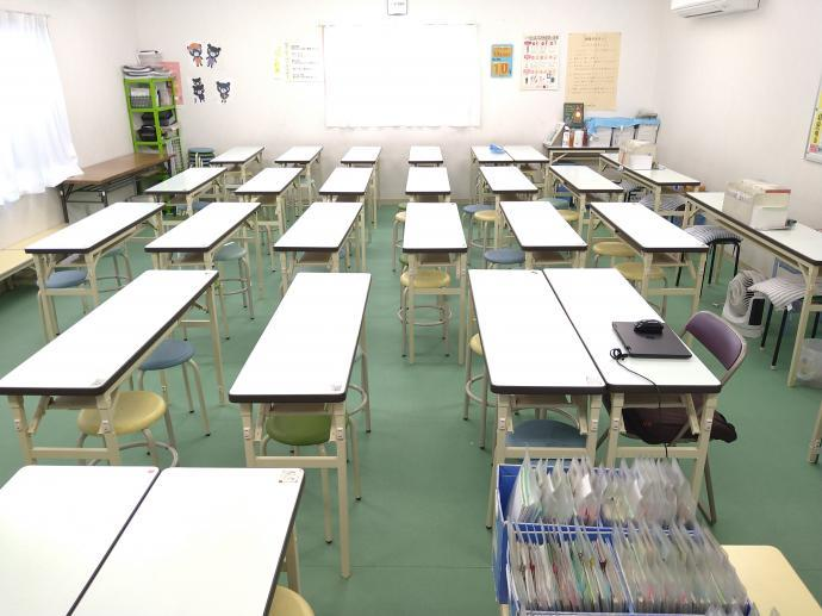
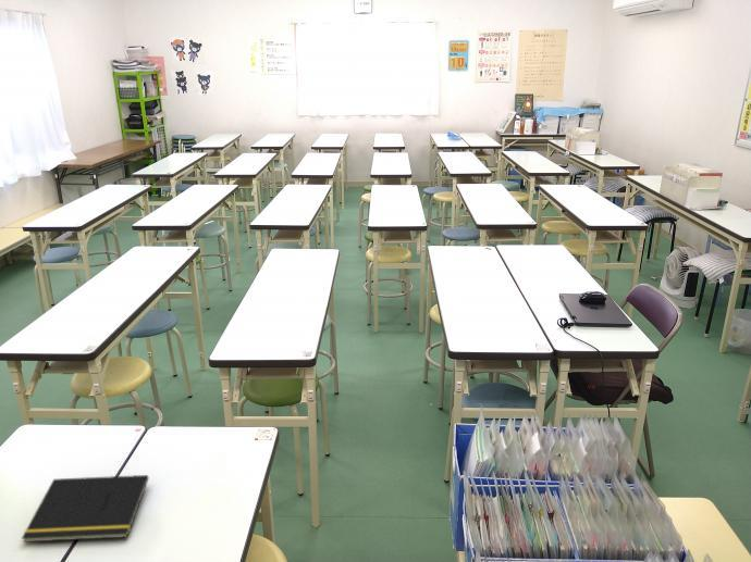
+ notepad [21,474,150,544]
